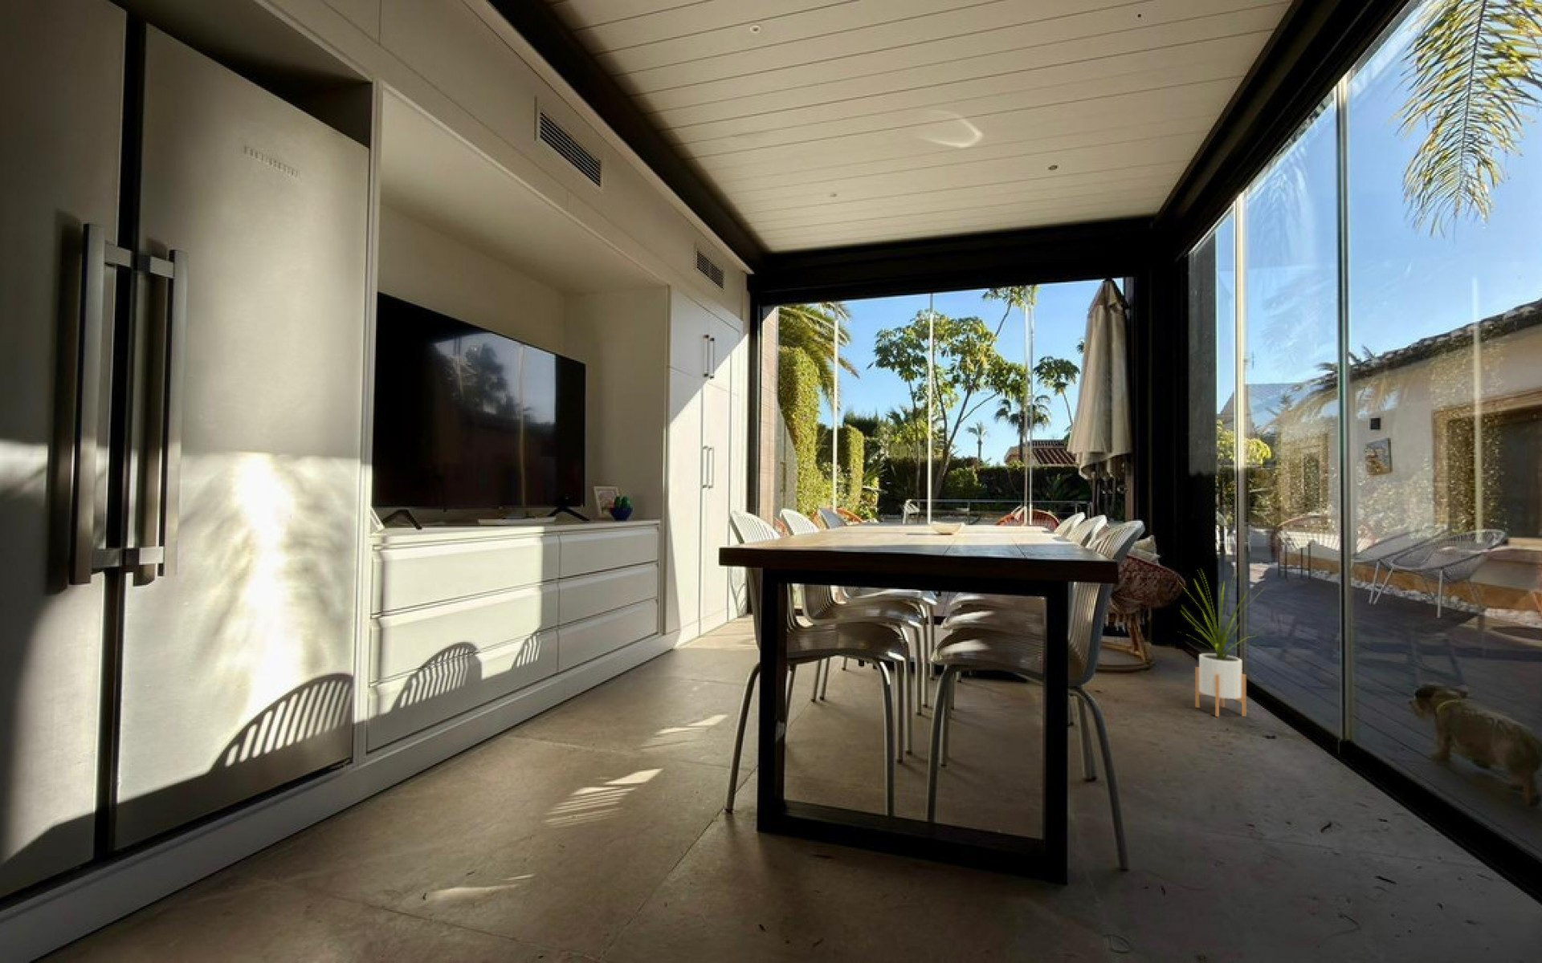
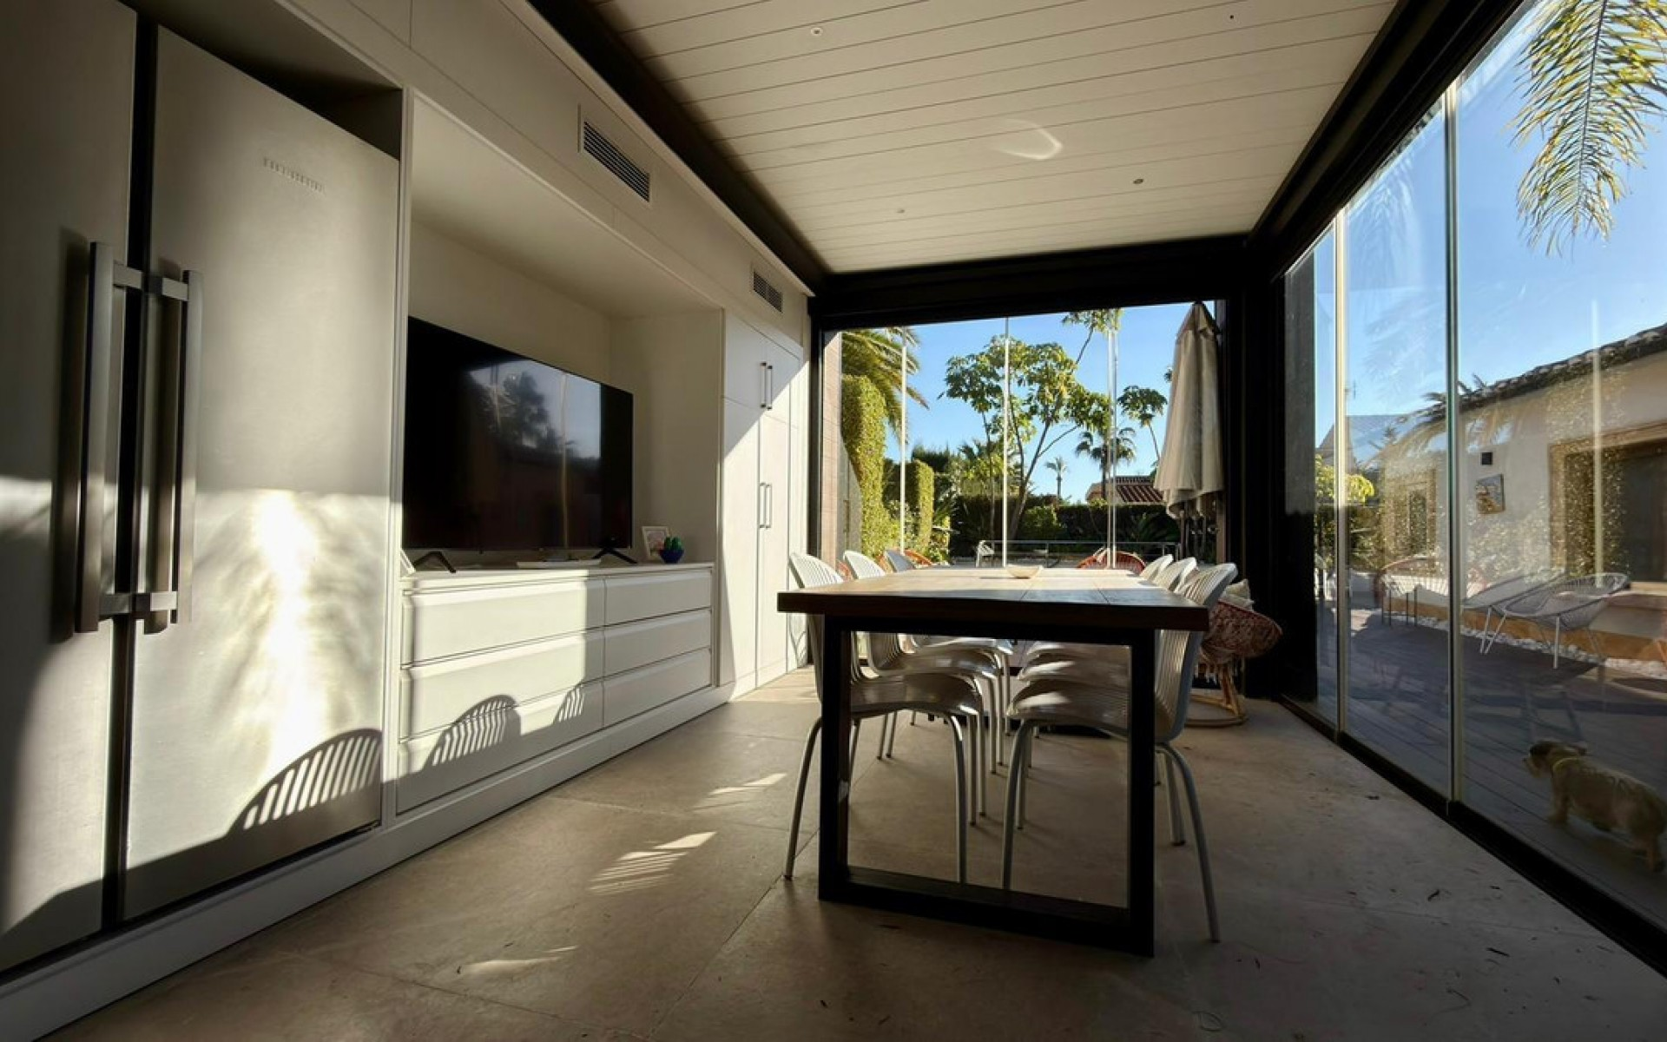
- house plant [1178,568,1269,718]
